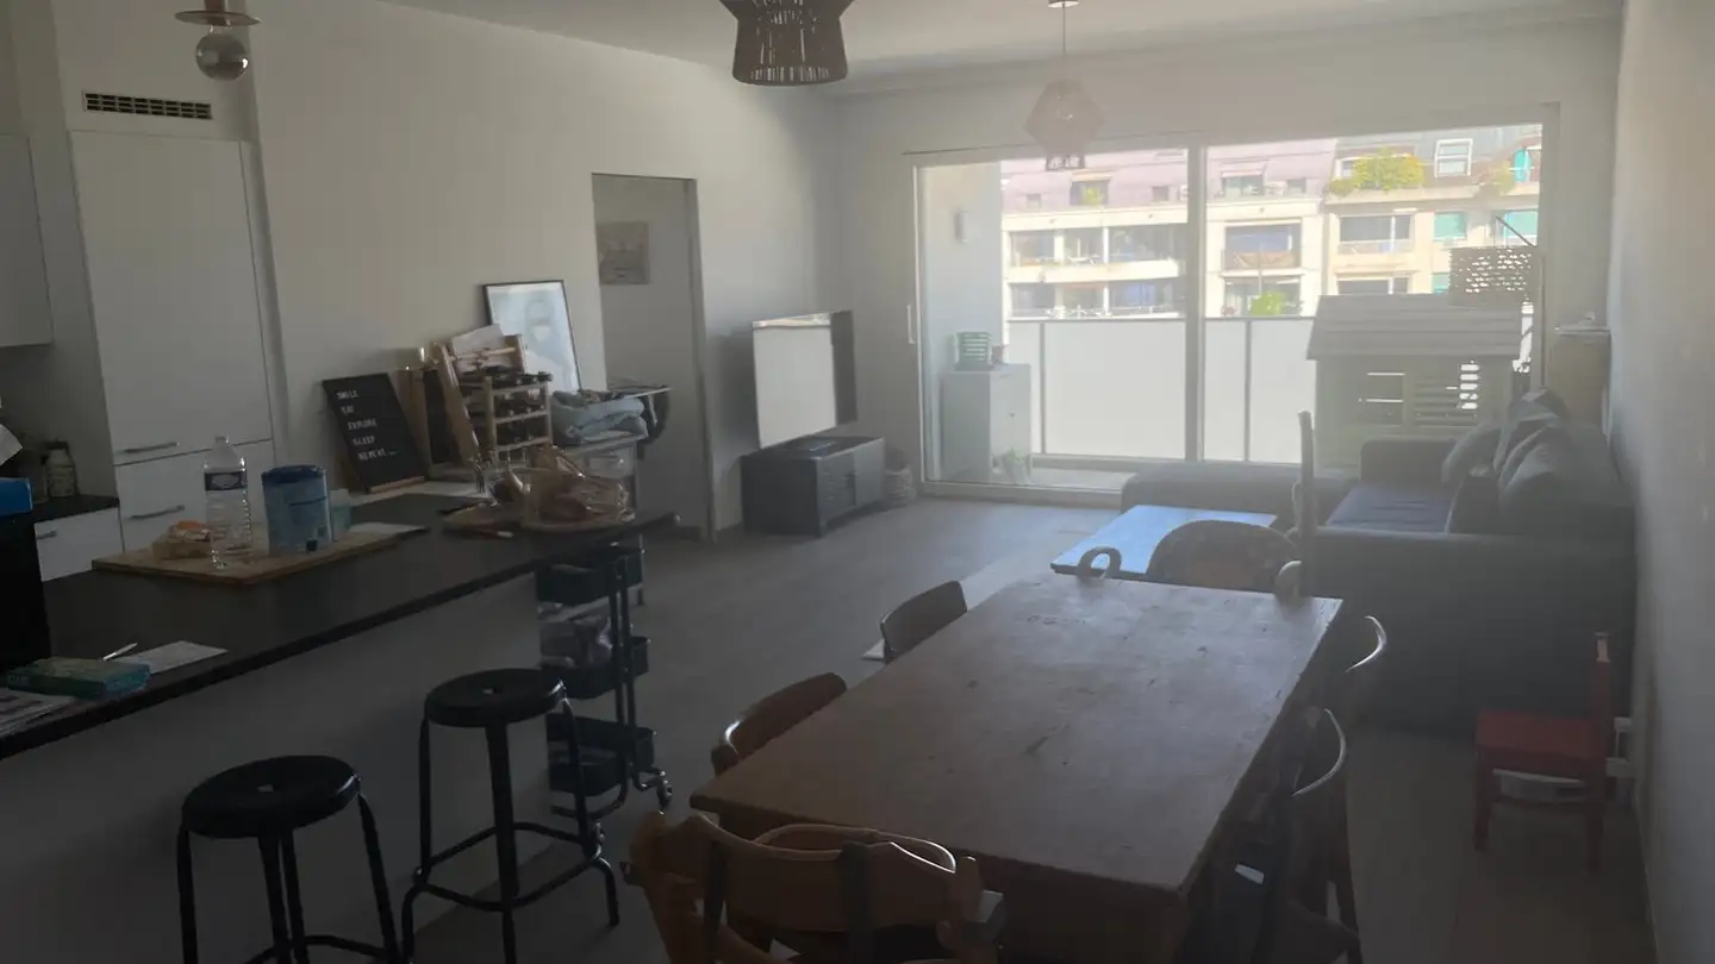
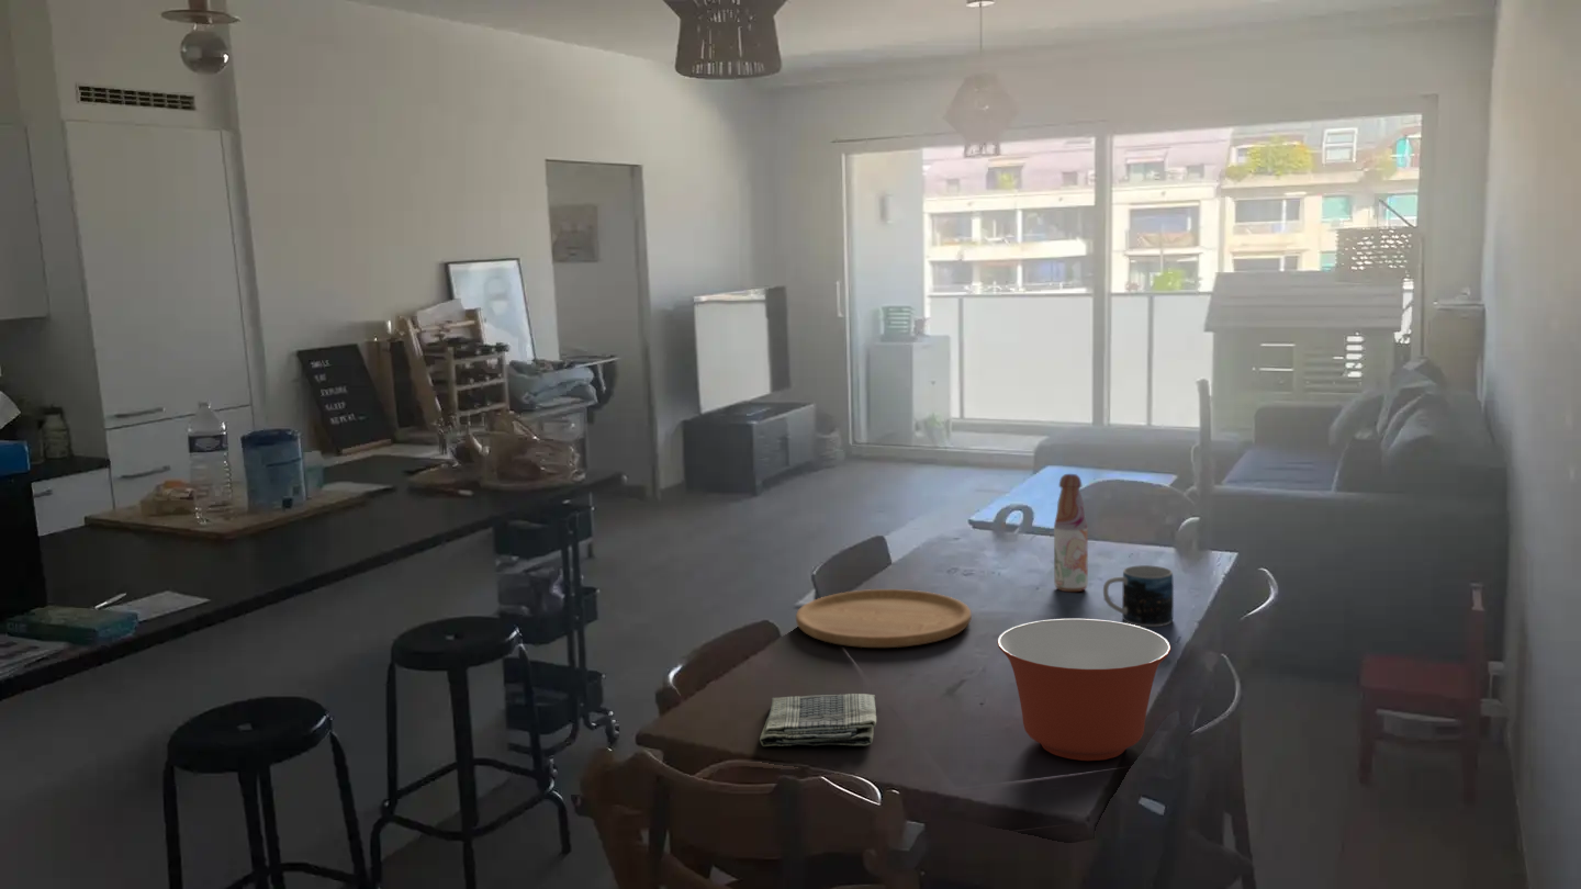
+ mixing bowl [996,618,1171,762]
+ cutting board [795,588,972,649]
+ mug [1102,564,1175,628]
+ bottle [1053,473,1089,593]
+ dish towel [759,693,877,747]
